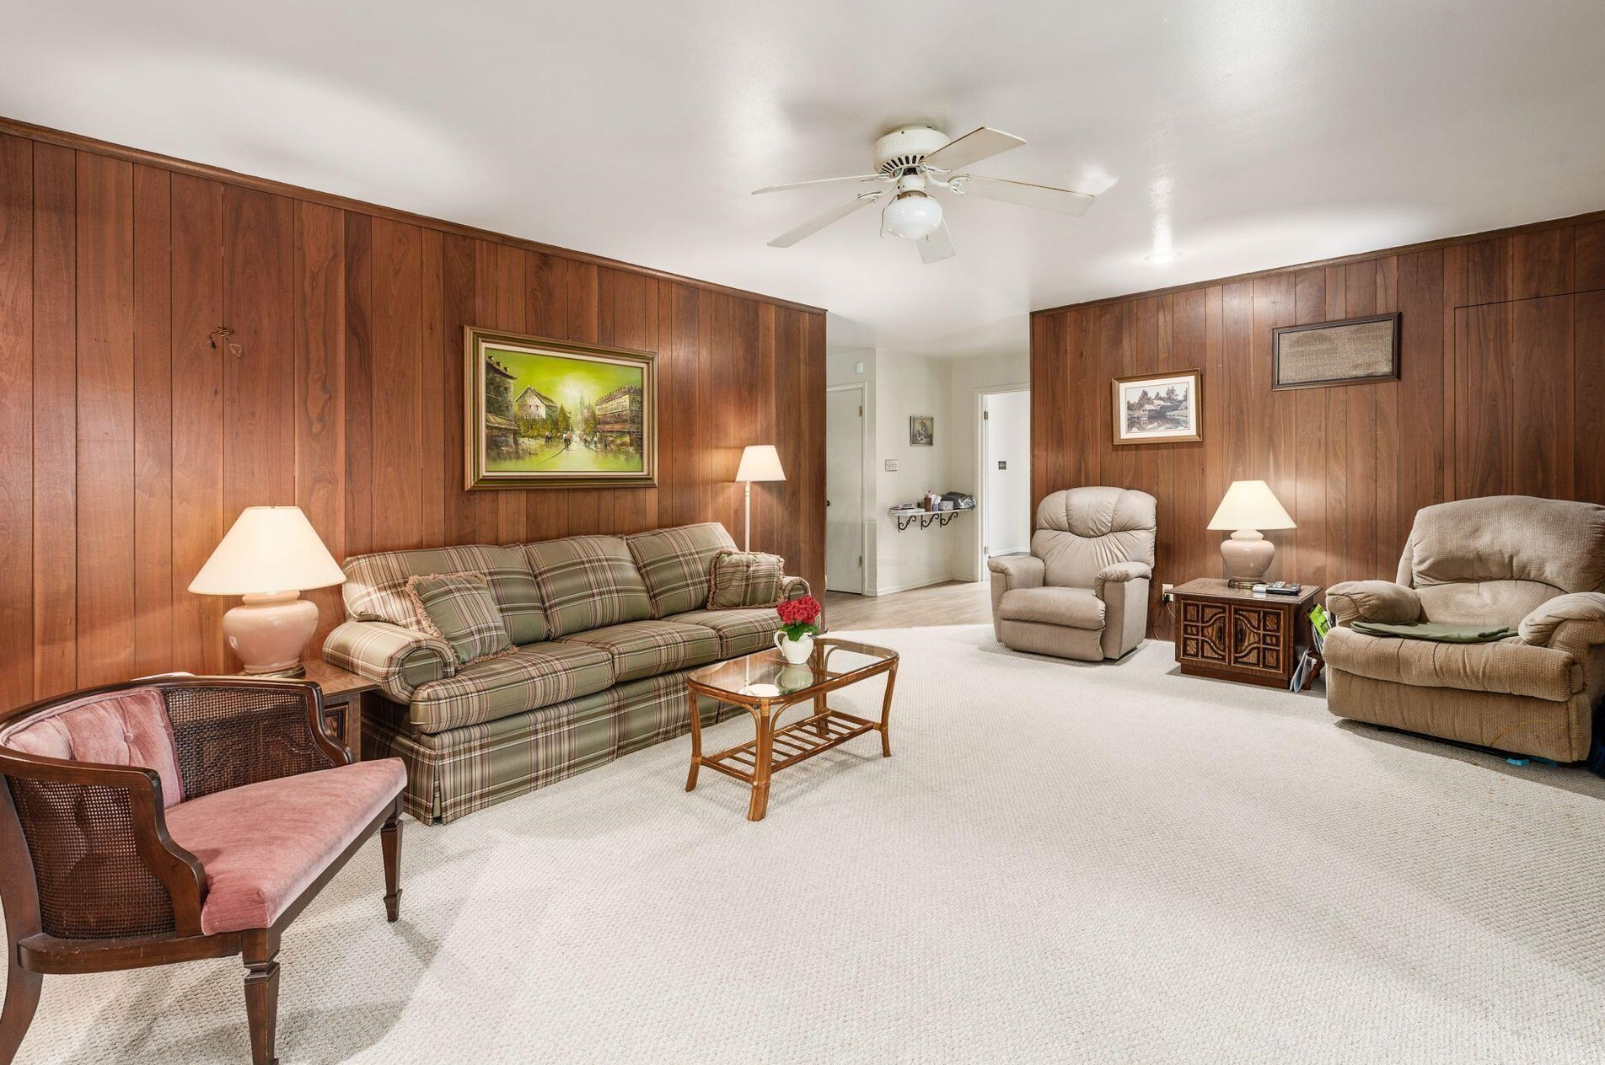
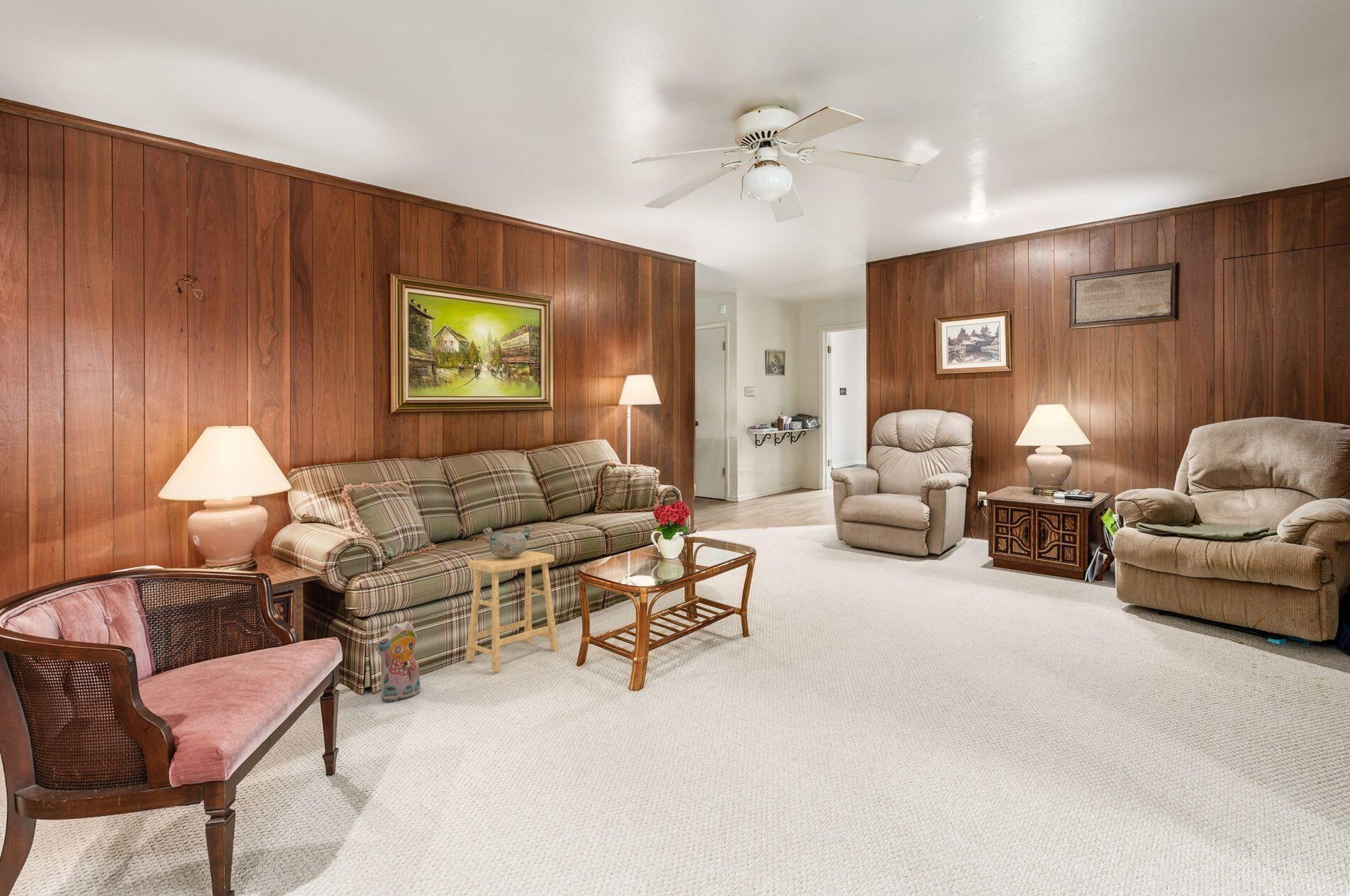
+ plush toy [373,620,420,702]
+ footstool [465,551,559,672]
+ decorative bowl [482,524,535,558]
